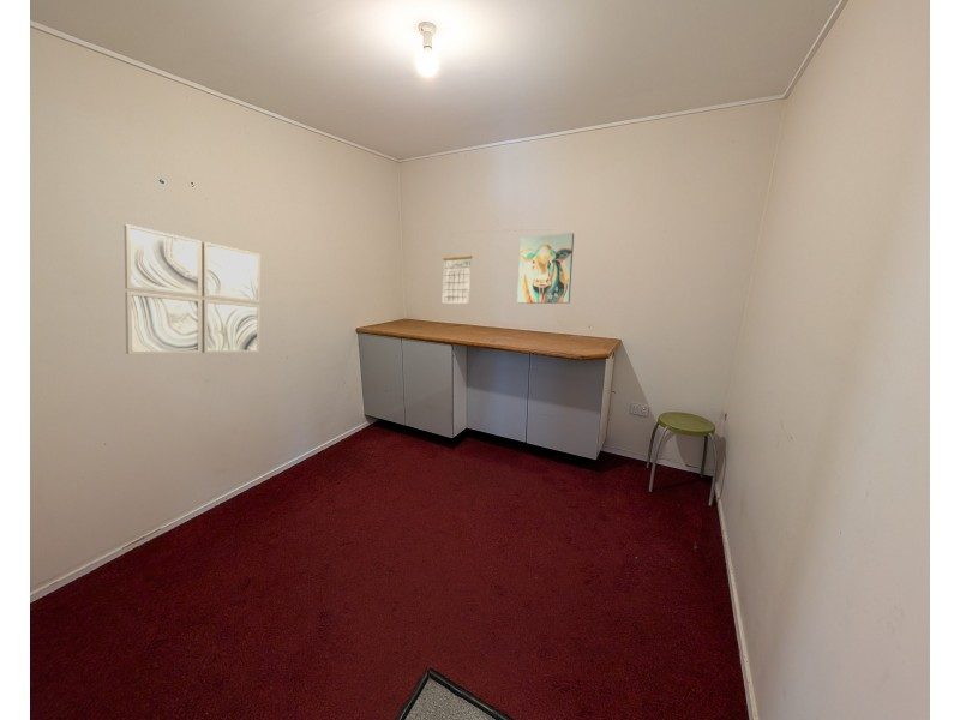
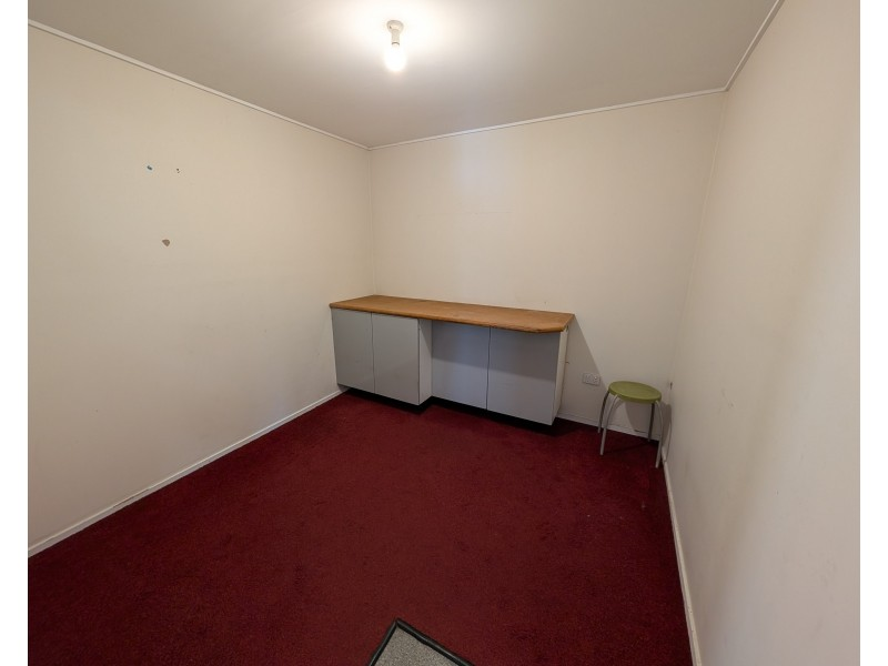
- wall art [516,232,575,305]
- wall art [122,223,262,355]
- calendar [440,245,473,305]
